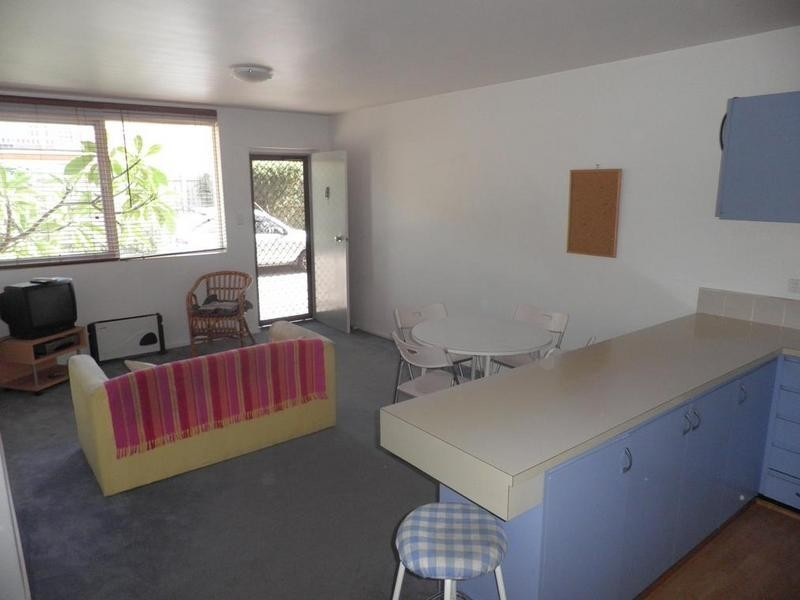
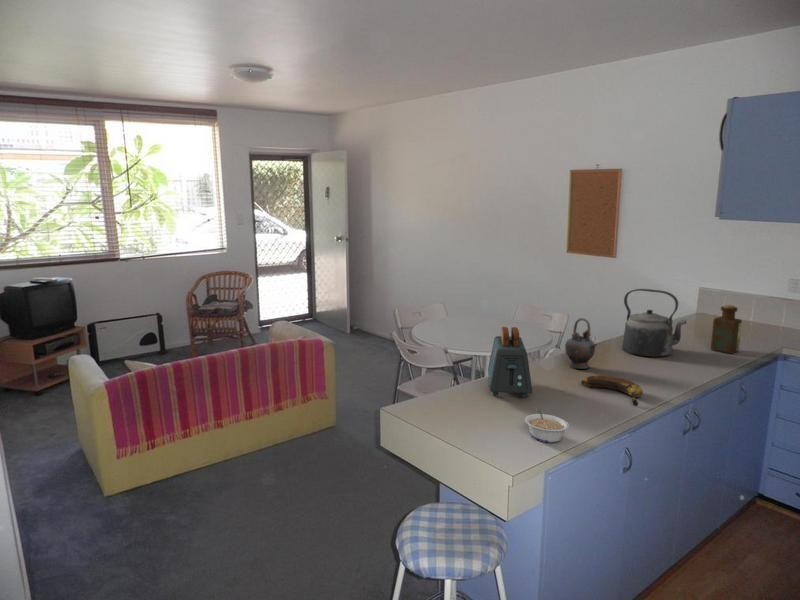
+ banana [580,374,644,407]
+ teapot [564,317,599,370]
+ kettle [621,288,688,358]
+ legume [524,407,570,443]
+ toaster [487,326,533,398]
+ bottle [710,304,743,355]
